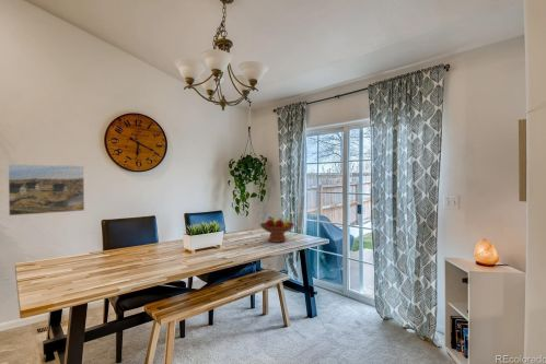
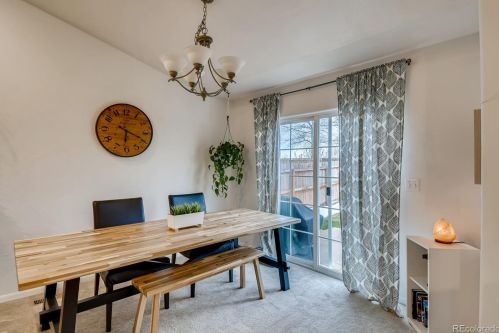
- fruit bowl [259,215,295,244]
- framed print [7,163,85,216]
